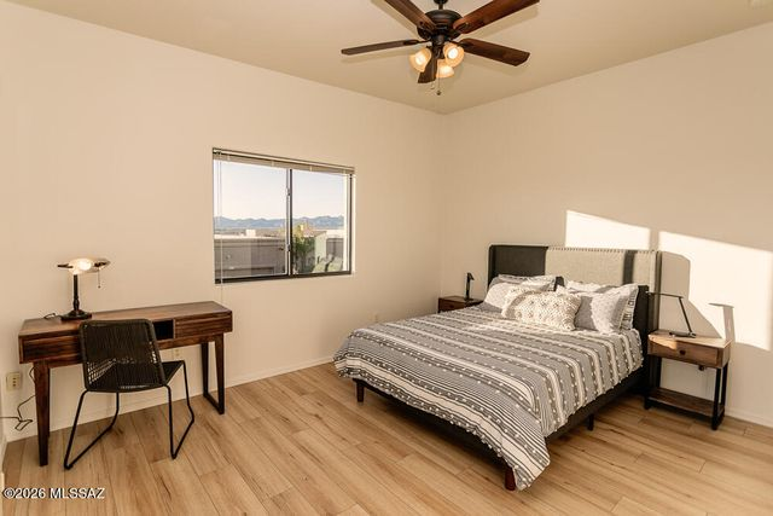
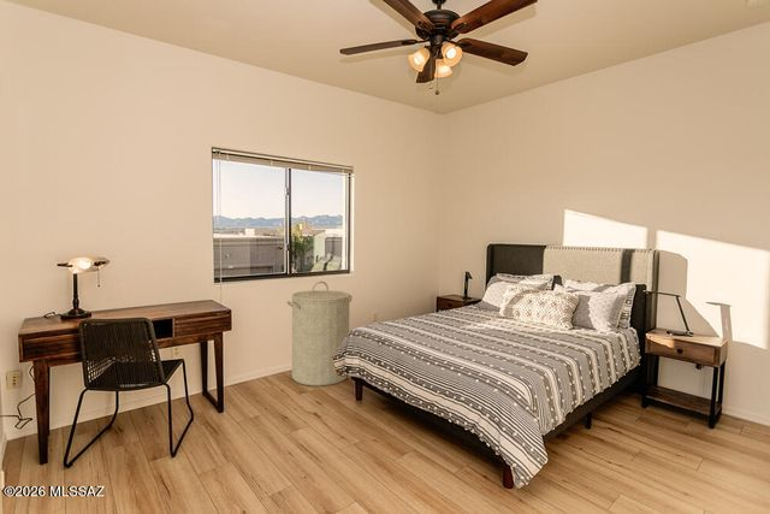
+ laundry hamper [286,280,354,388]
